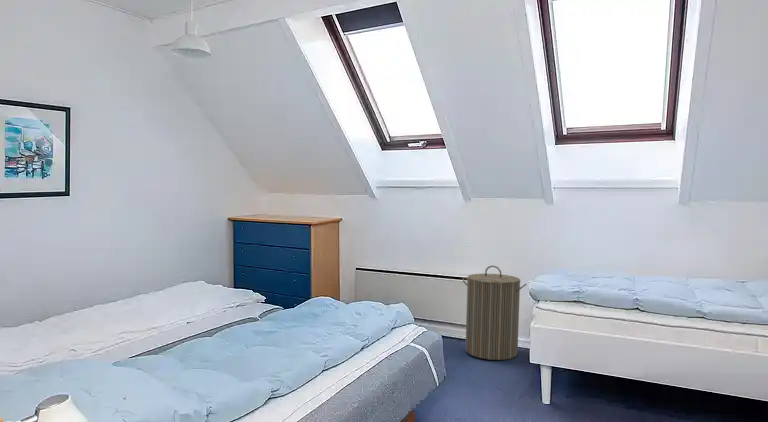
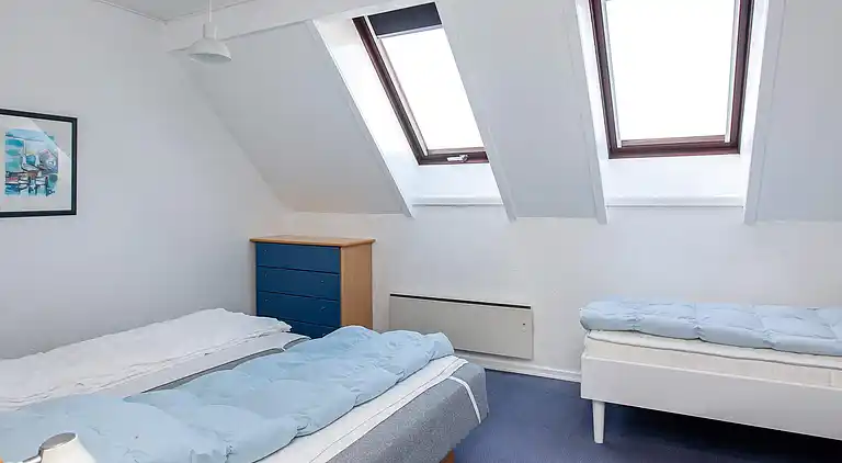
- laundry hamper [461,265,528,361]
